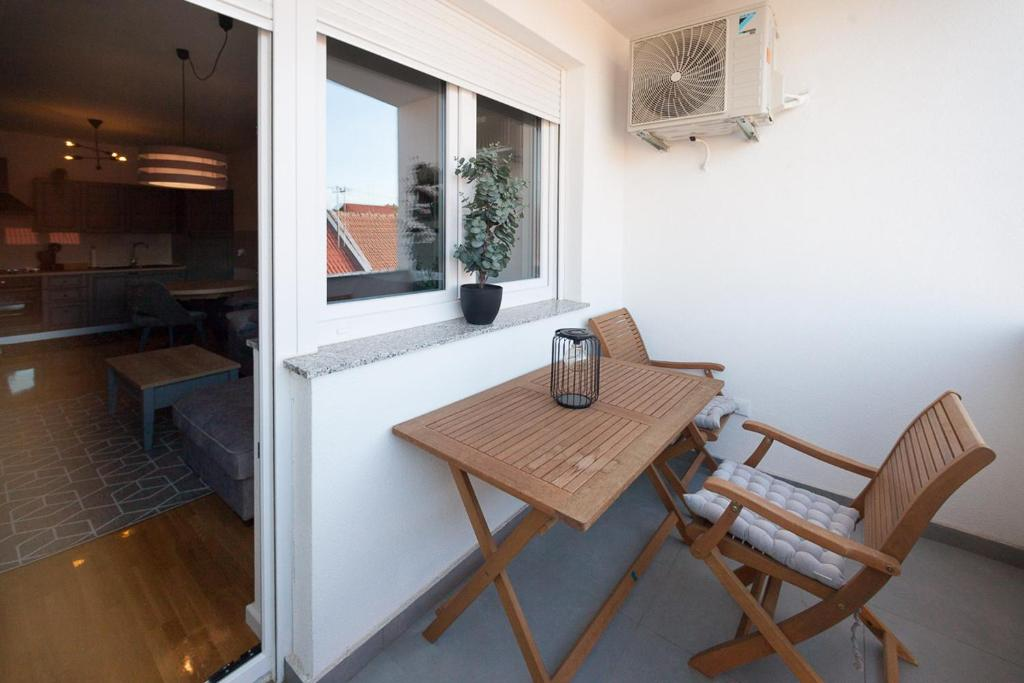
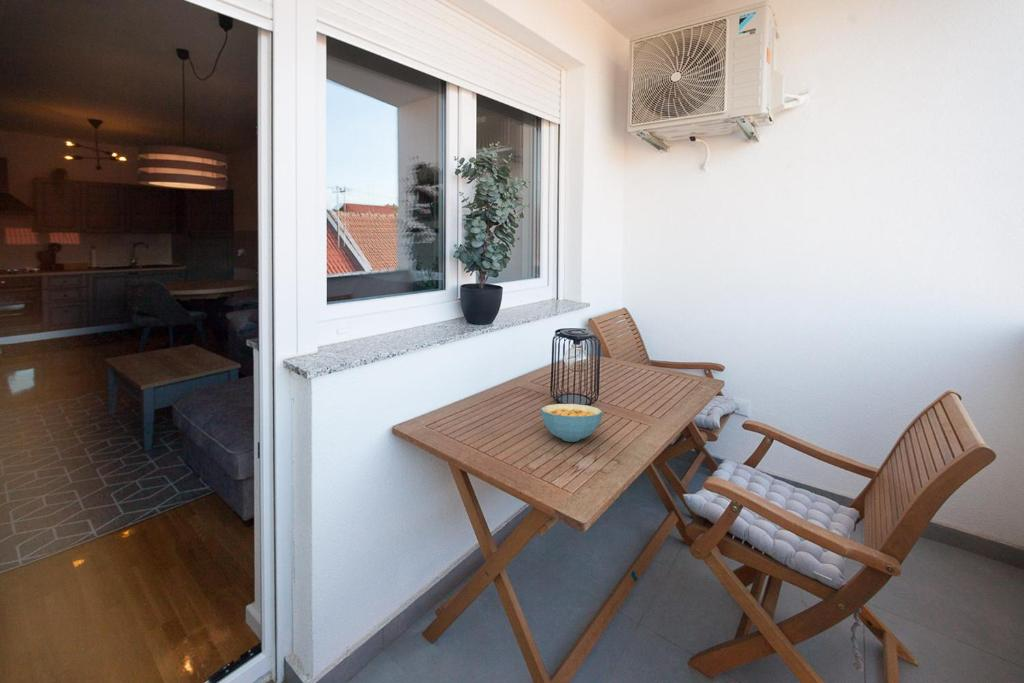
+ cereal bowl [540,403,603,443]
